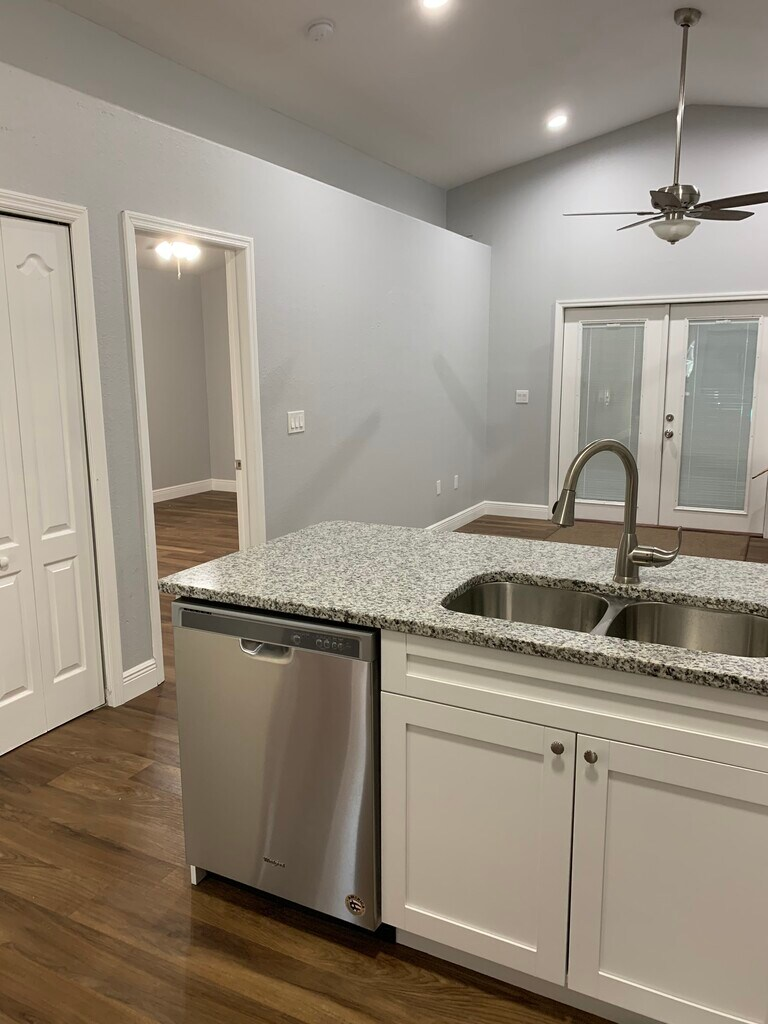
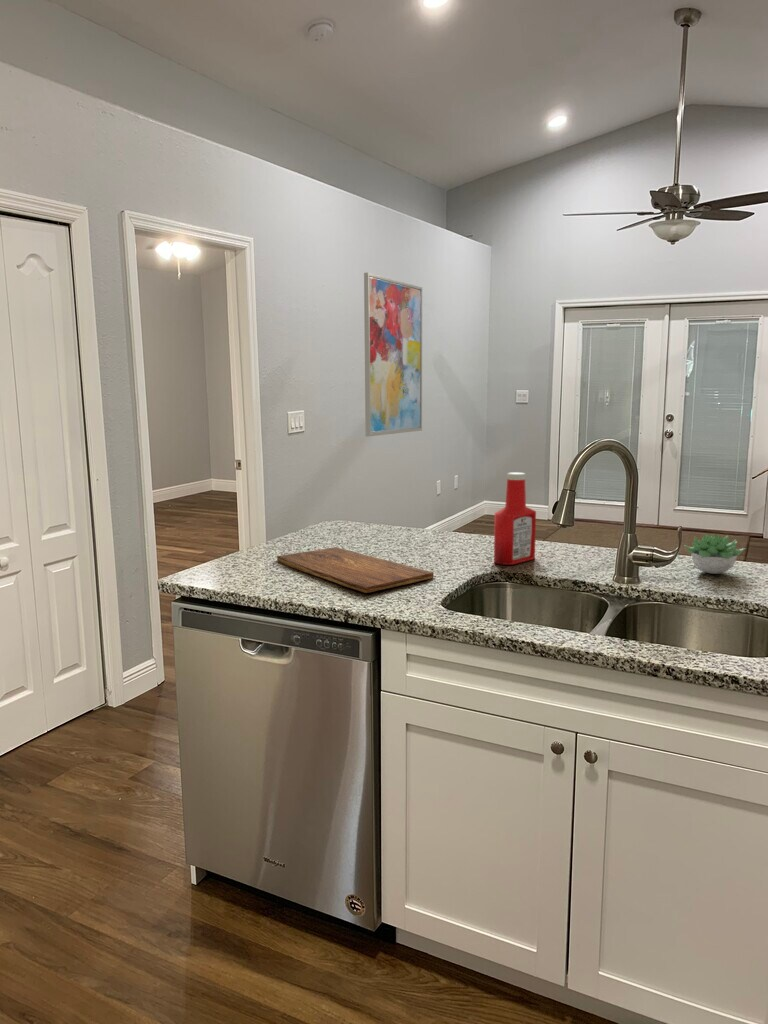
+ succulent plant [683,533,746,575]
+ cutting board [276,546,435,594]
+ wall art [363,272,423,437]
+ soap bottle [493,471,537,566]
